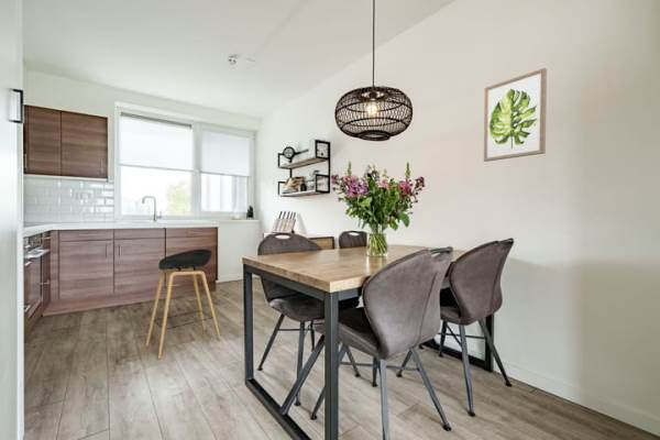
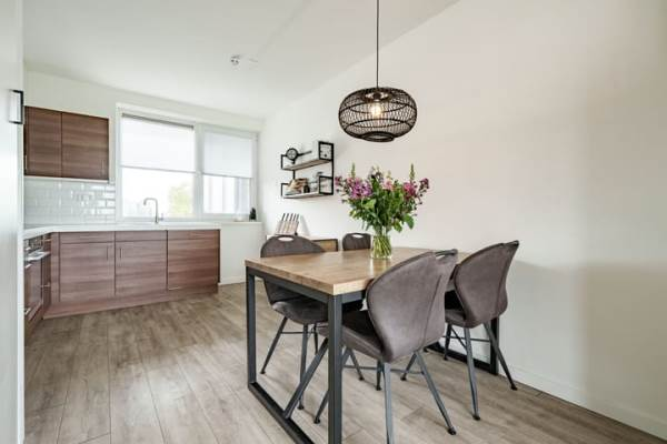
- stool [145,248,222,360]
- wall art [483,67,548,163]
